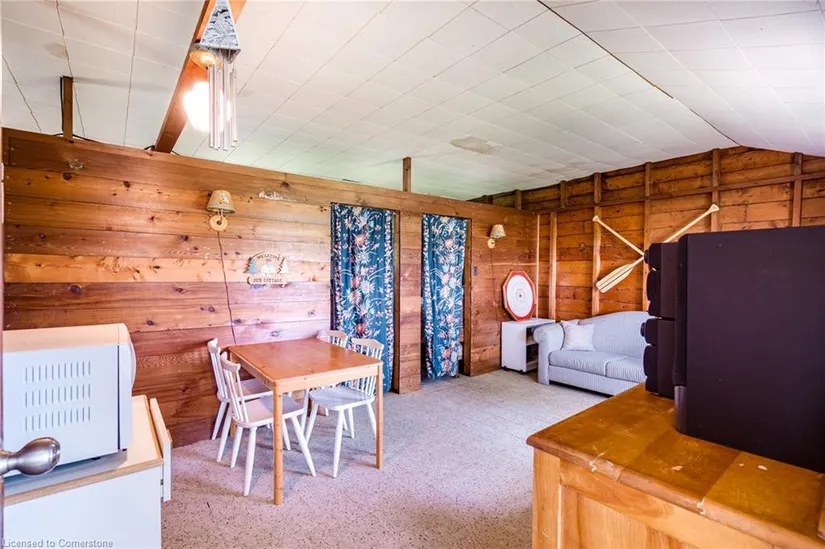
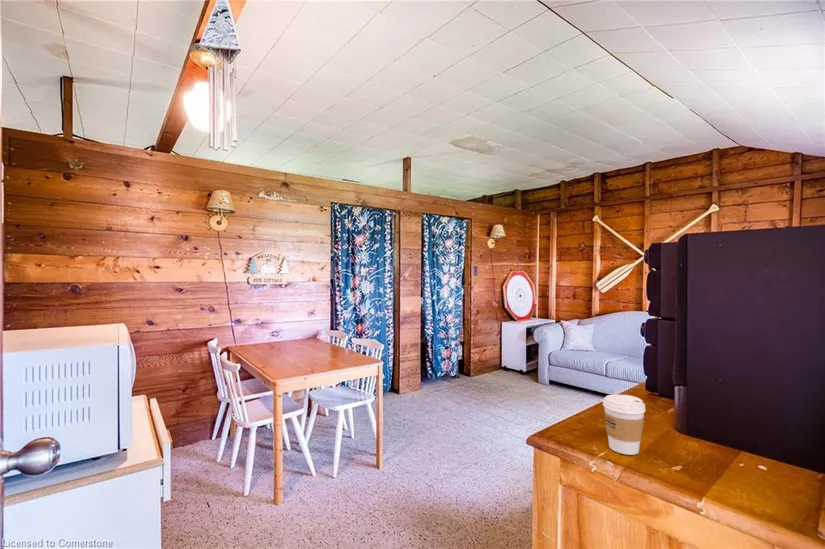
+ coffee cup [602,394,647,456]
